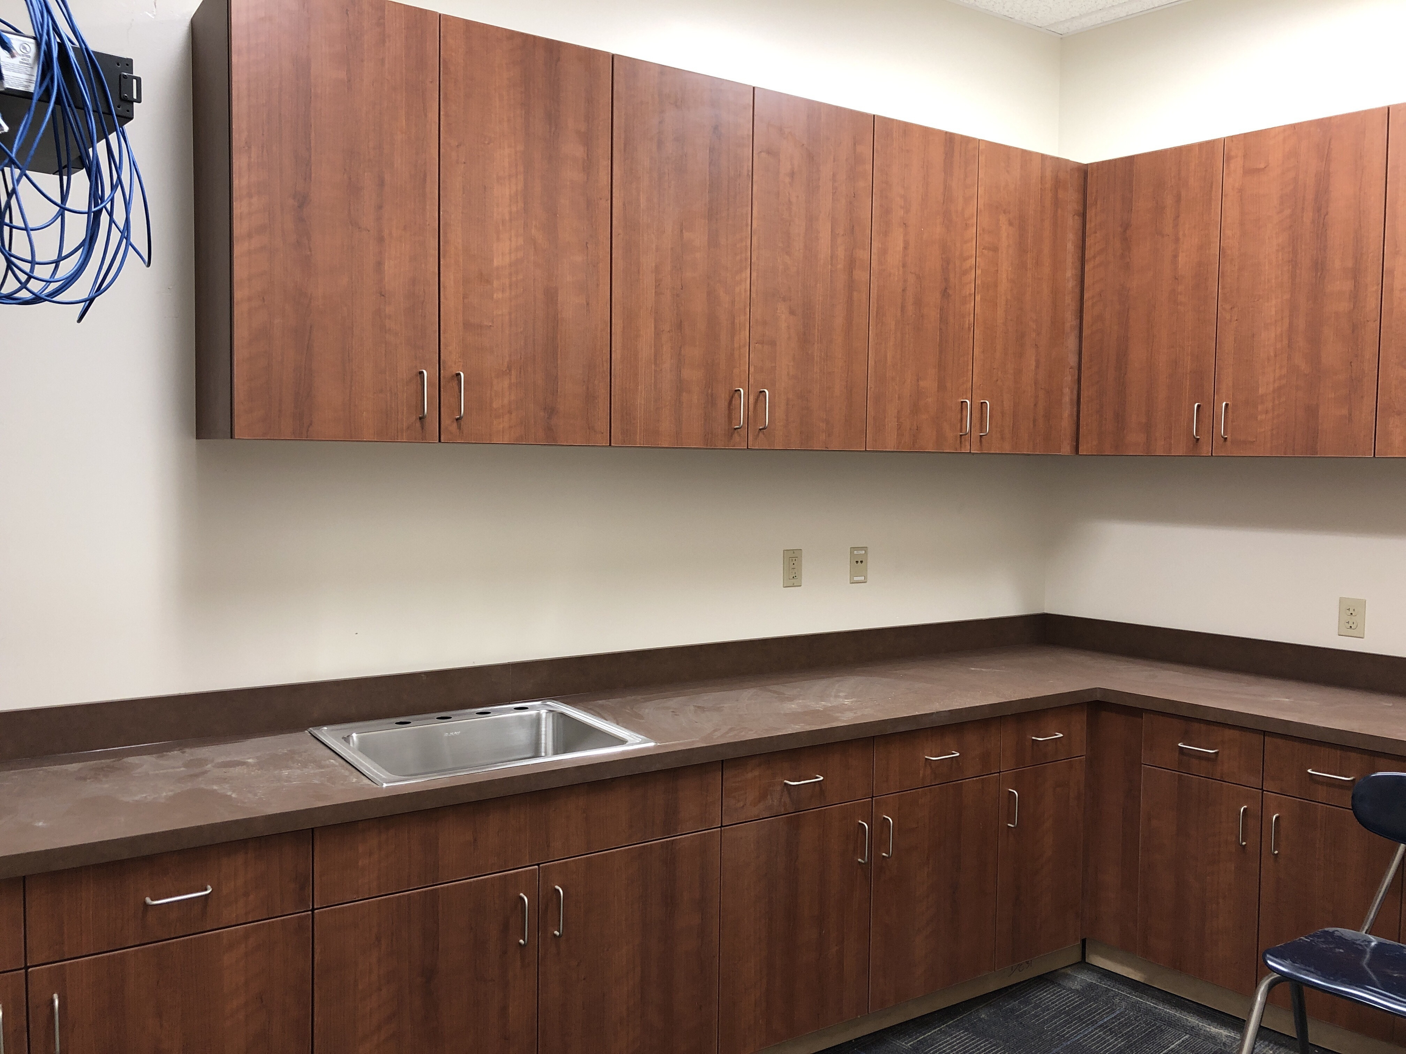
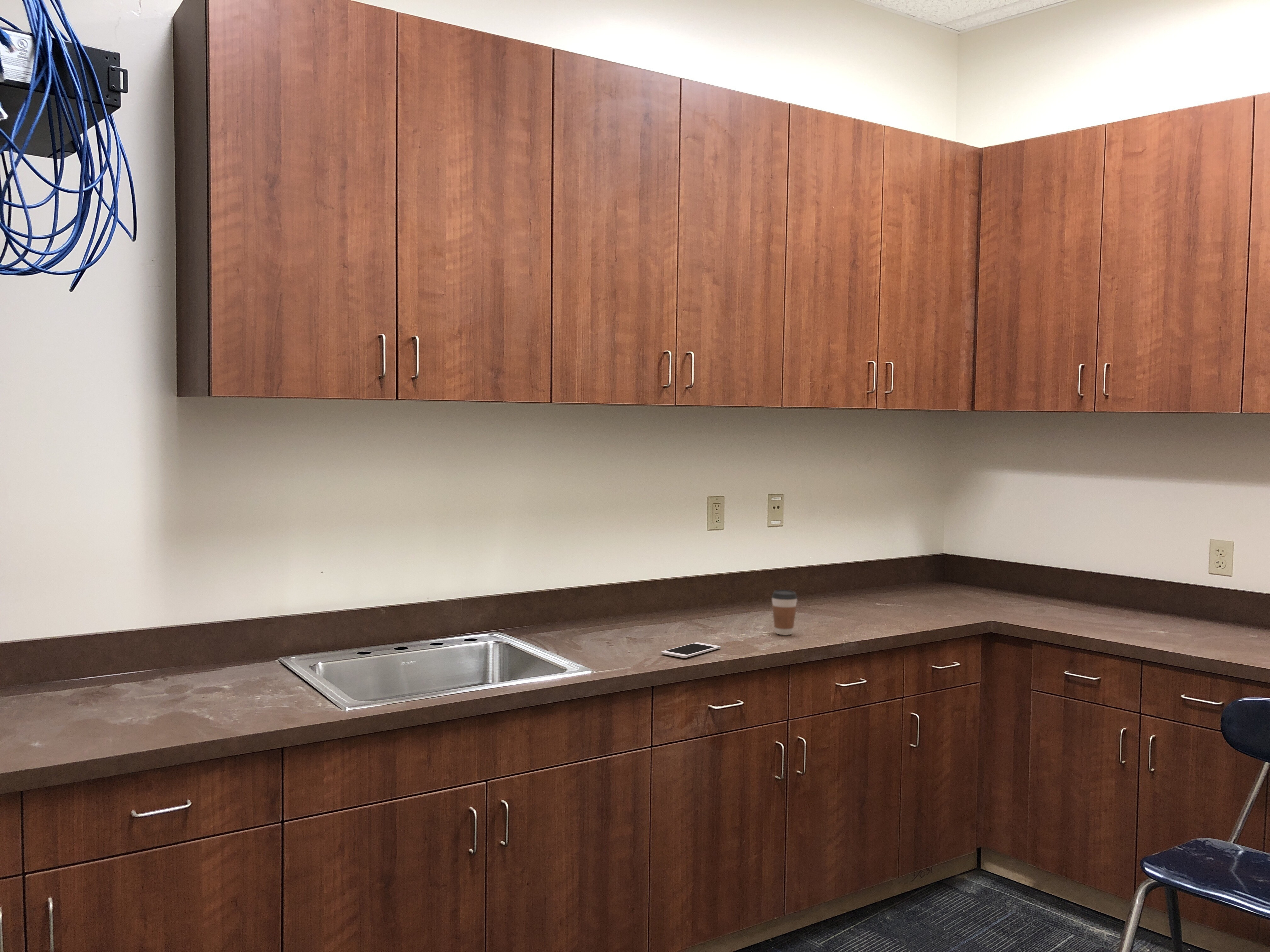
+ coffee cup [771,590,798,635]
+ cell phone [661,642,721,658]
